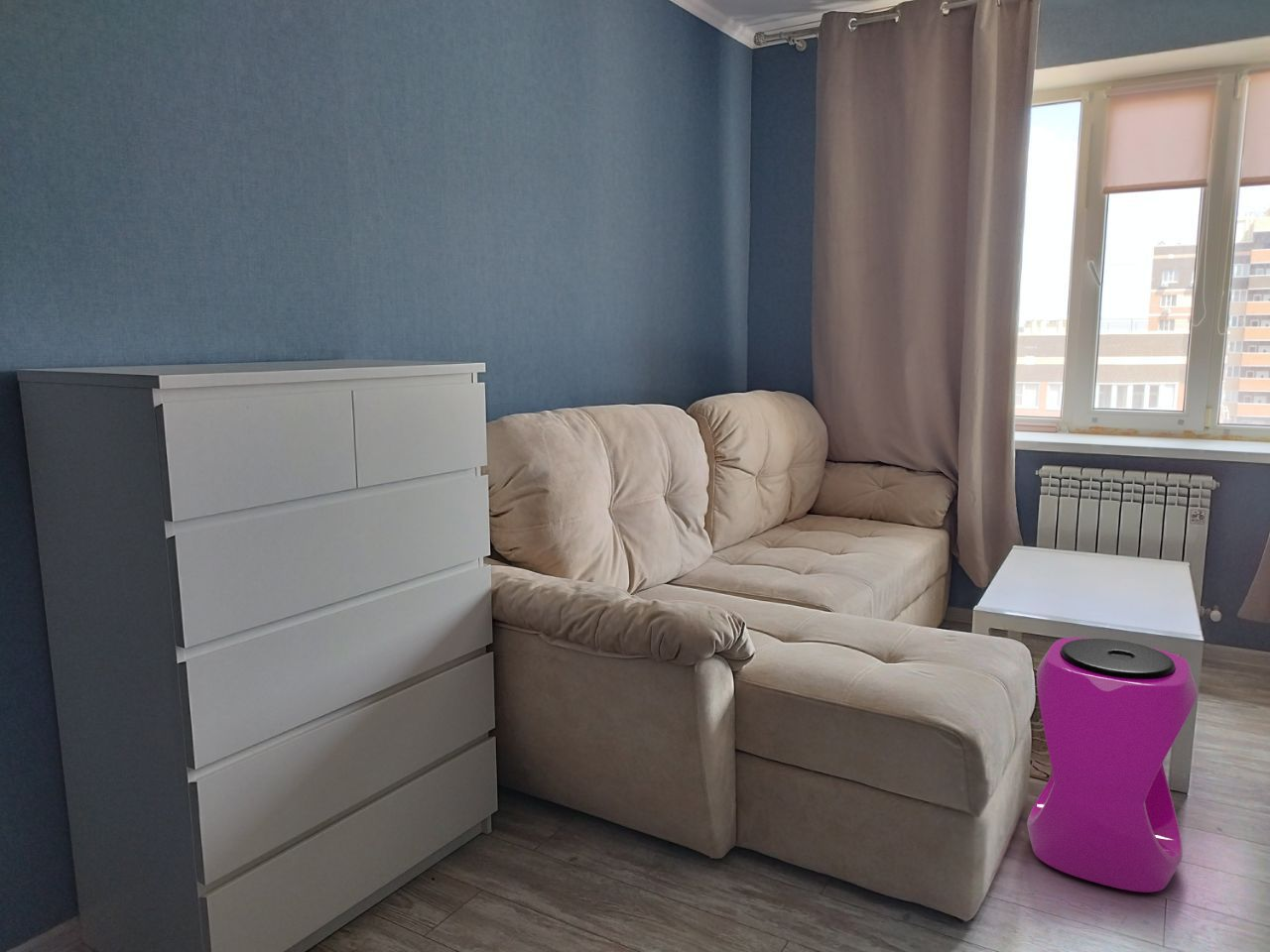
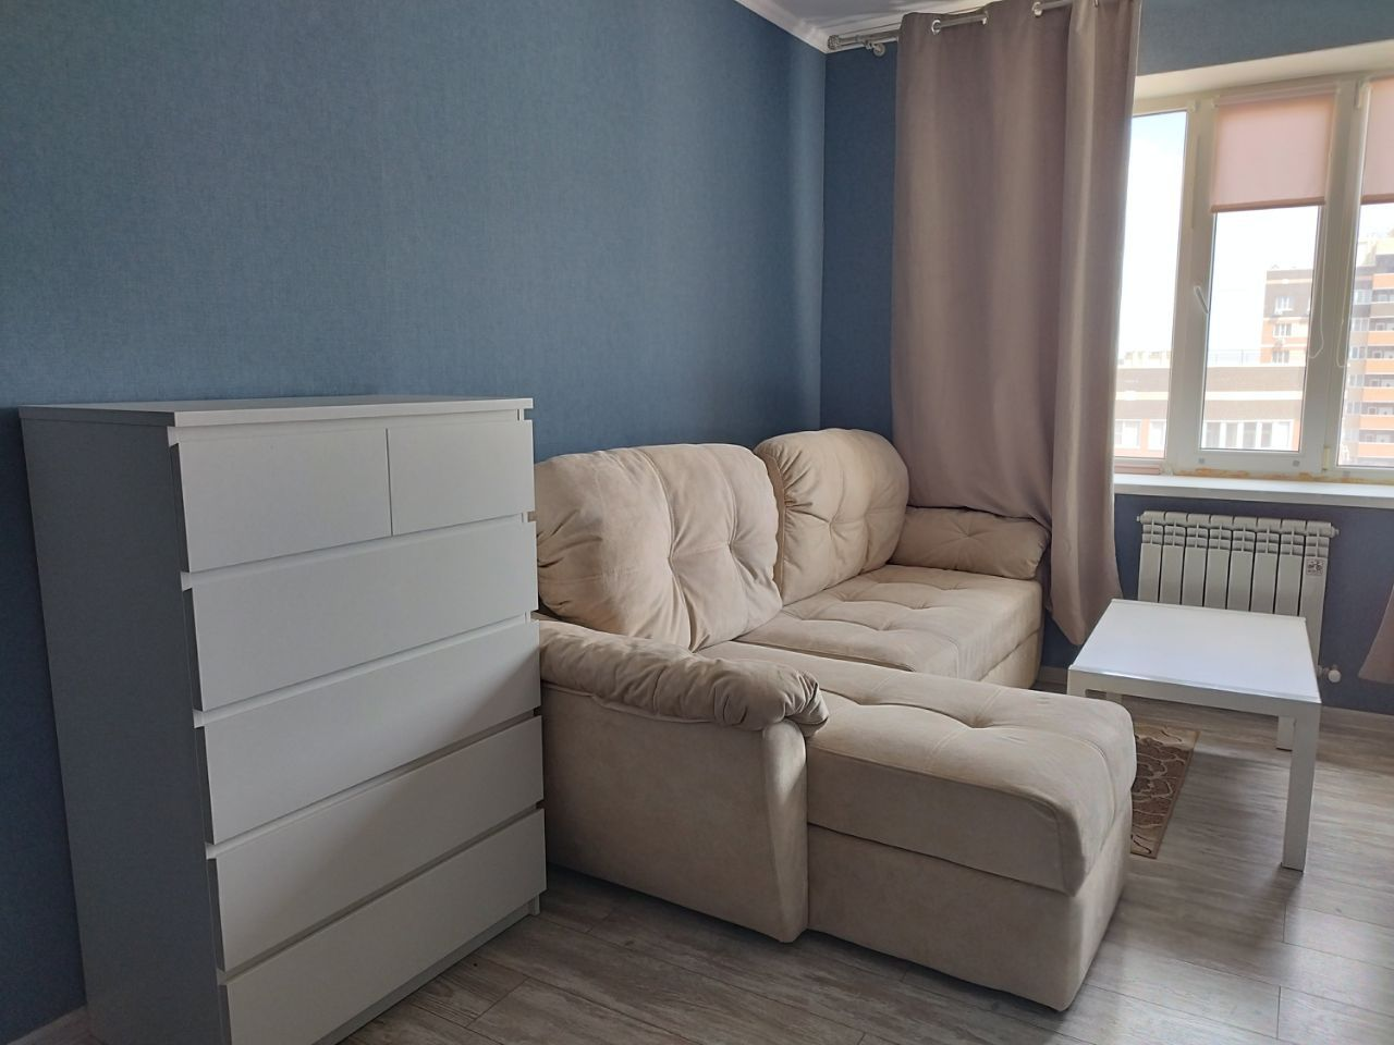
- stool [1026,637,1199,893]
